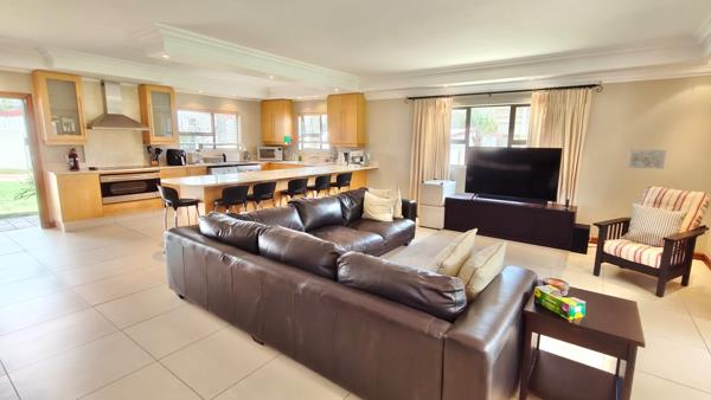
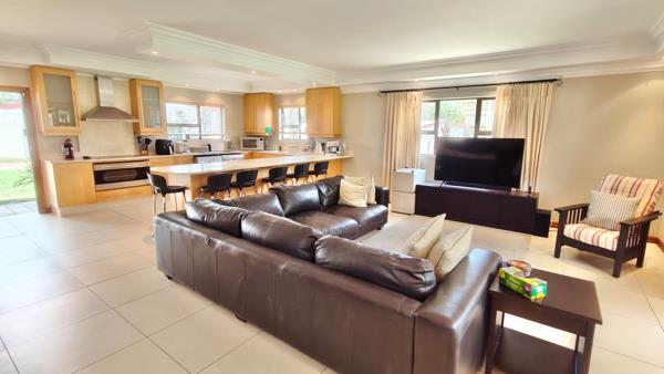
- wall art [627,149,667,170]
